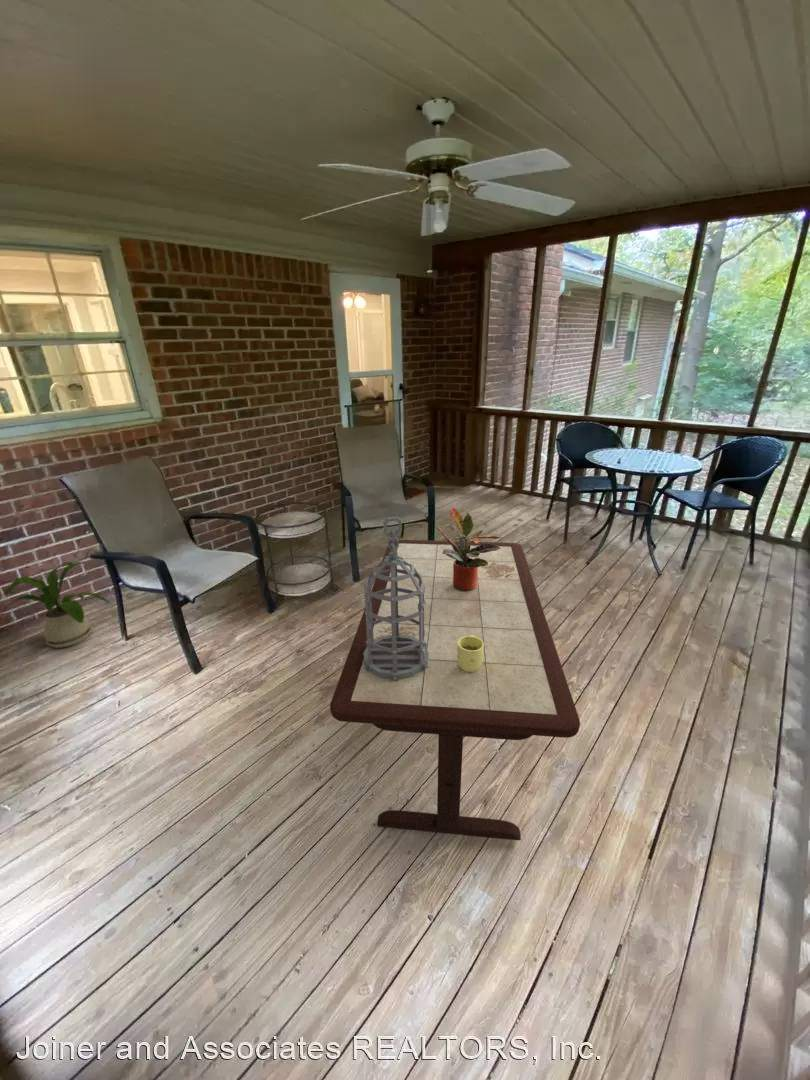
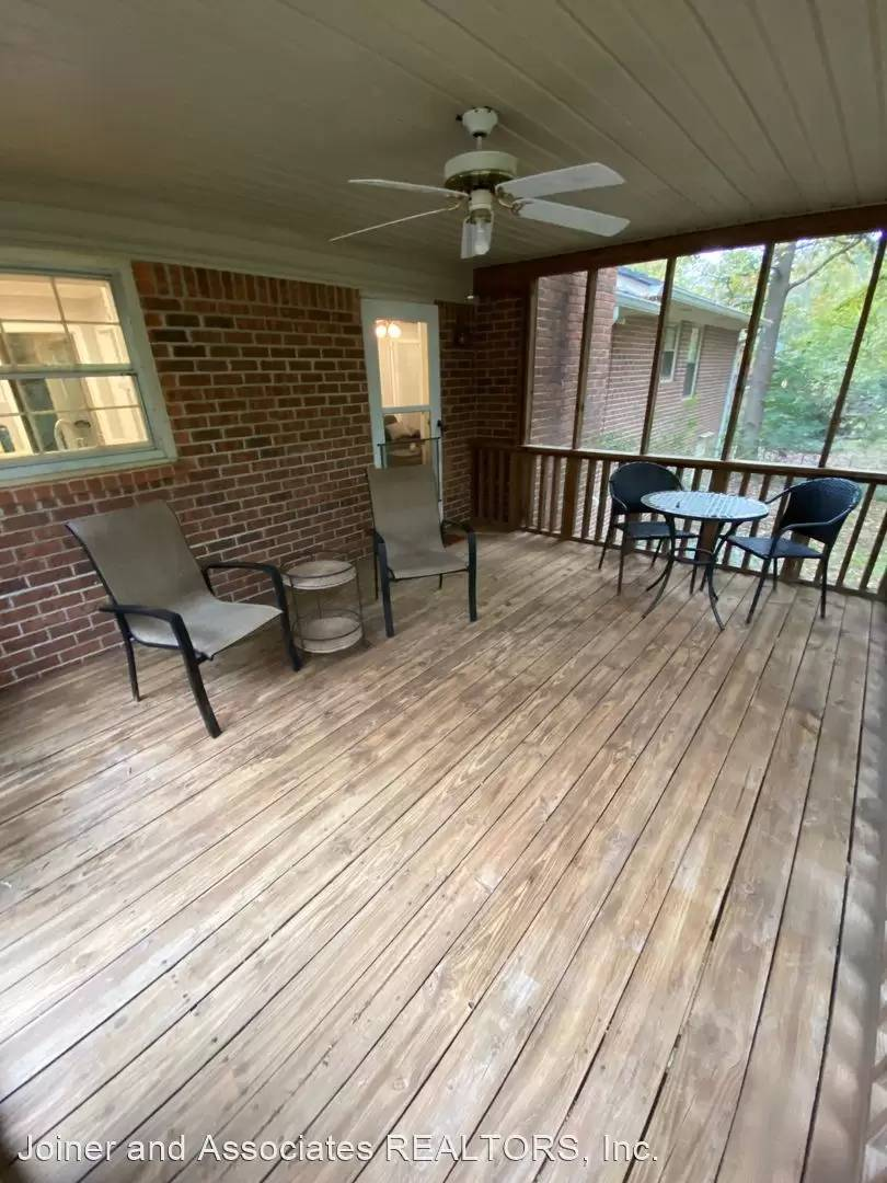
- lantern [363,516,429,681]
- mug [458,635,484,672]
- potted plant [434,506,502,590]
- house plant [1,561,112,649]
- coffee table [329,539,581,841]
